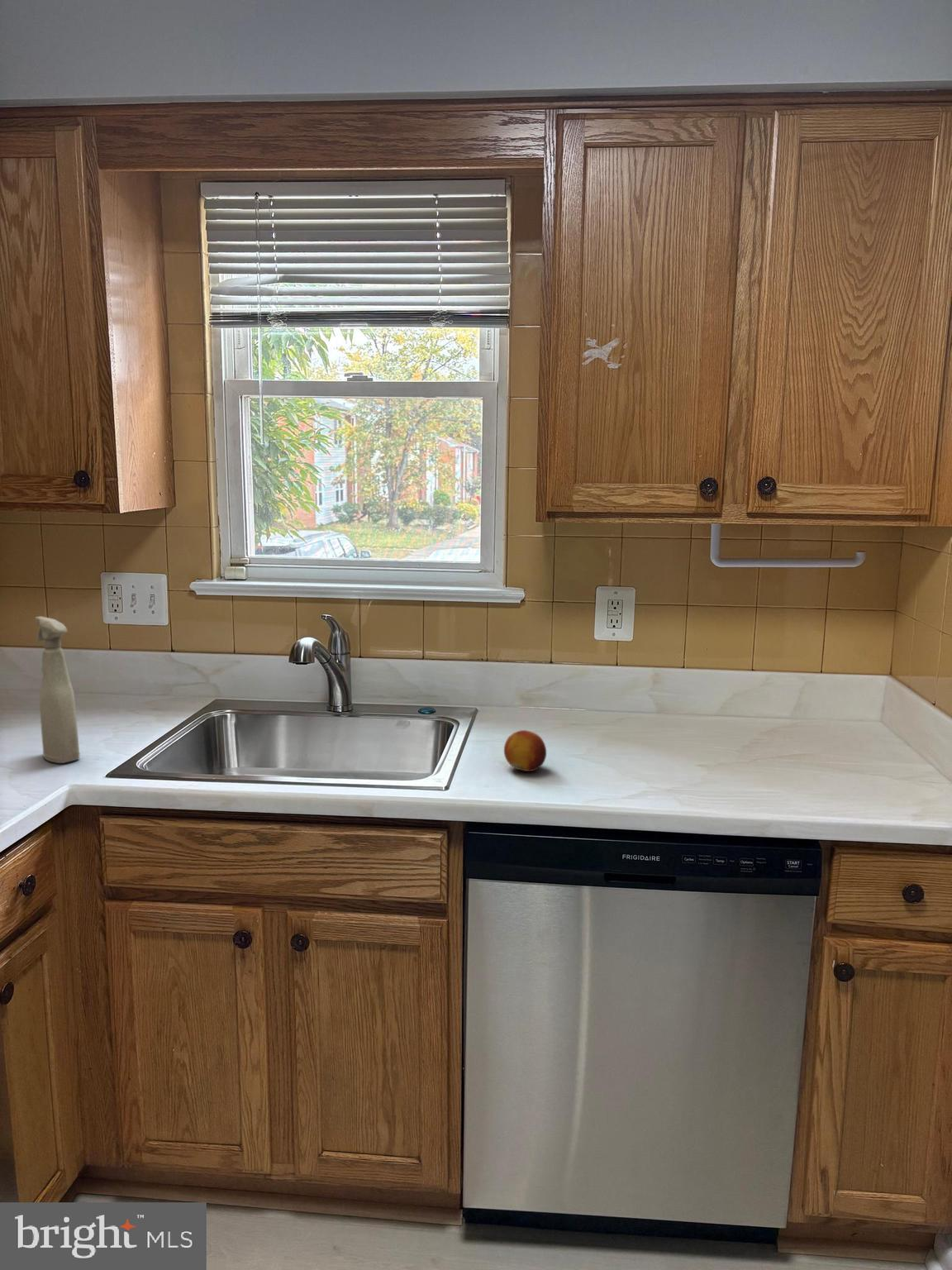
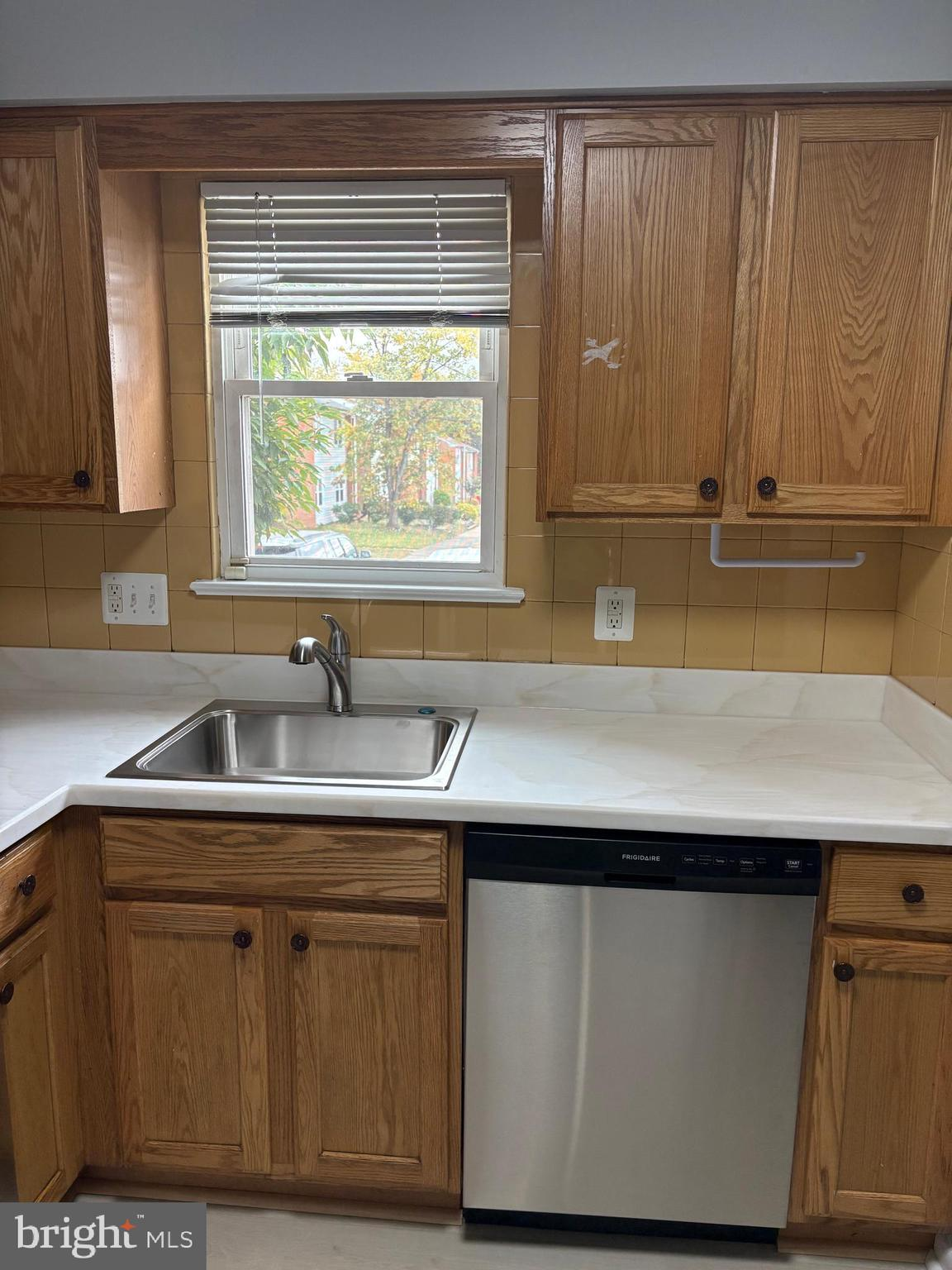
- fruit [503,729,547,772]
- spray bottle [35,616,80,764]
